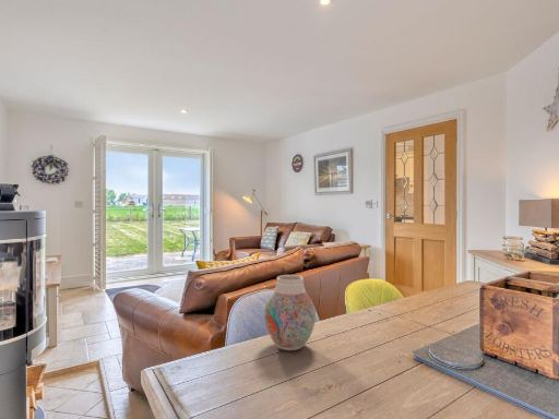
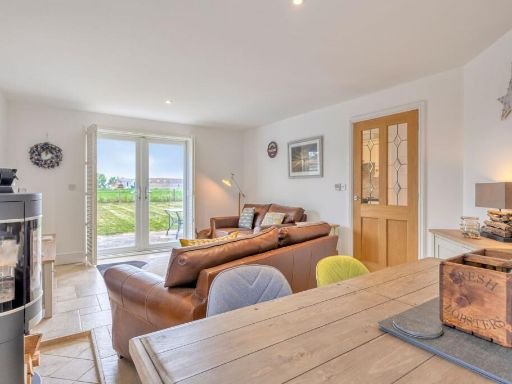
- vase [263,274,317,351]
